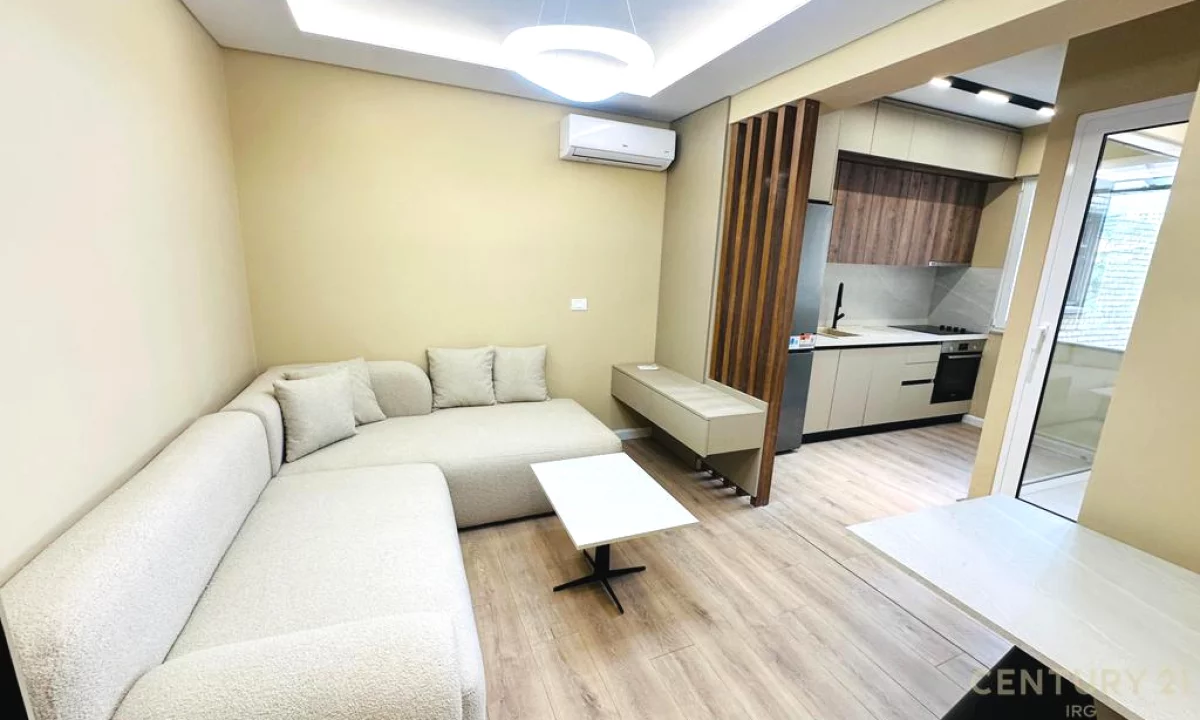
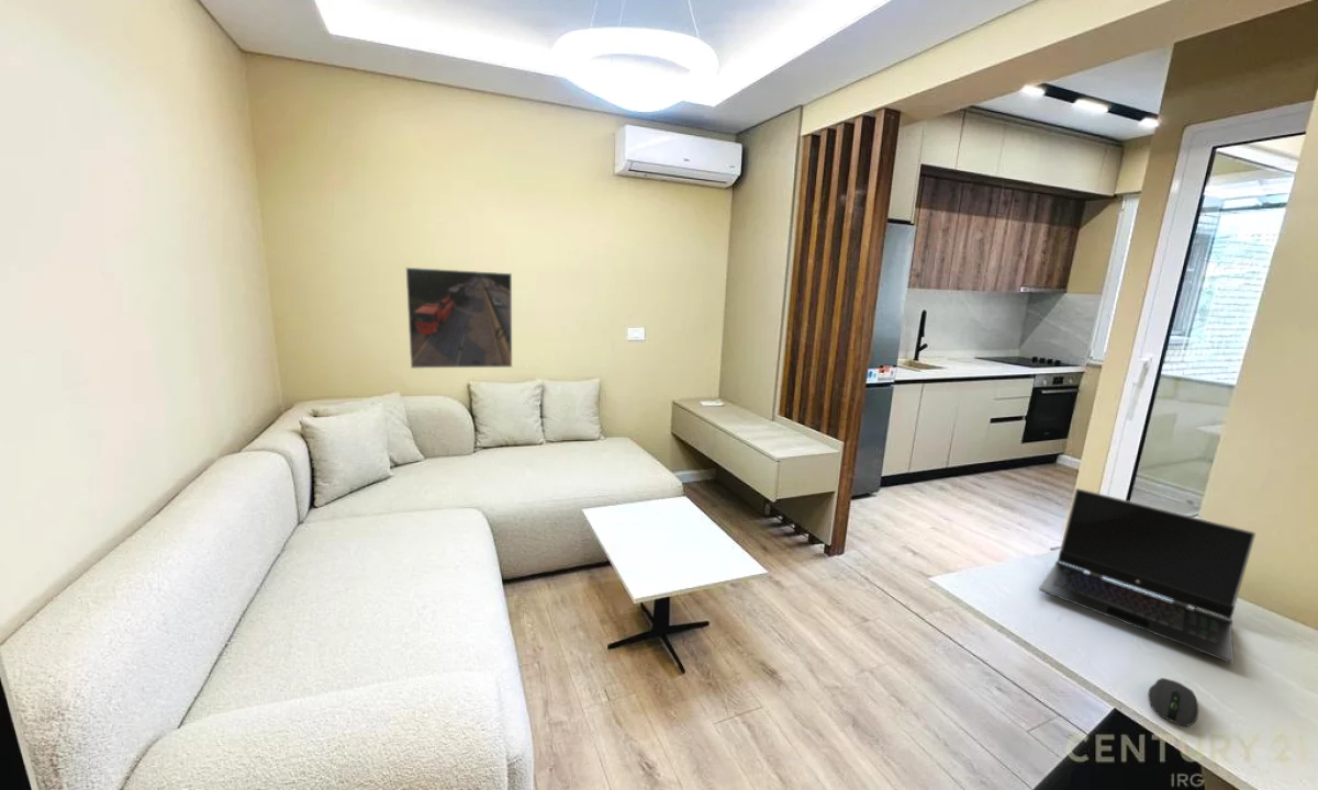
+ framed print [405,267,513,370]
+ laptop computer [1038,487,1256,664]
+ computer mouse [1147,677,1199,727]
